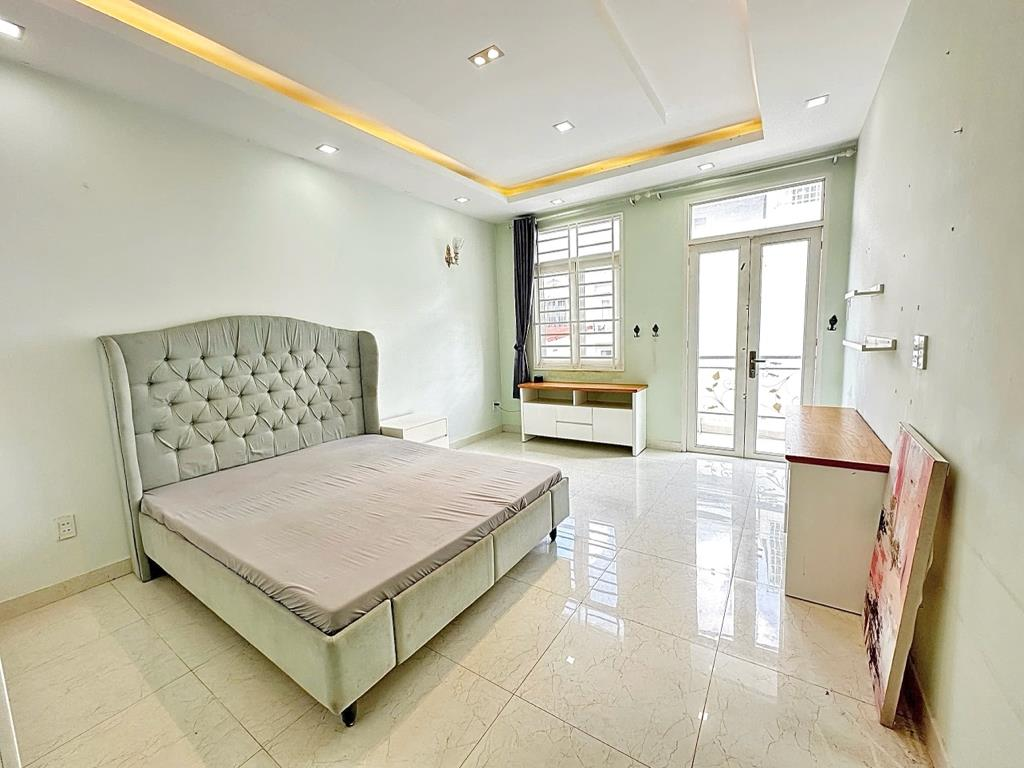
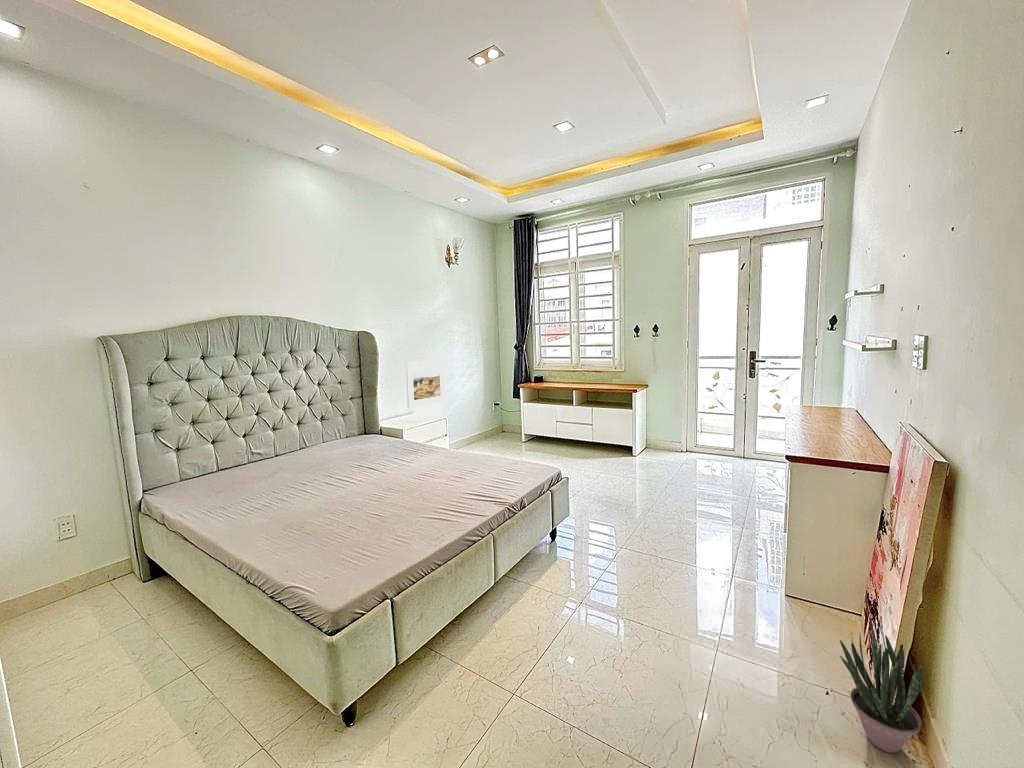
+ potted plant [839,622,923,754]
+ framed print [405,360,447,409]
